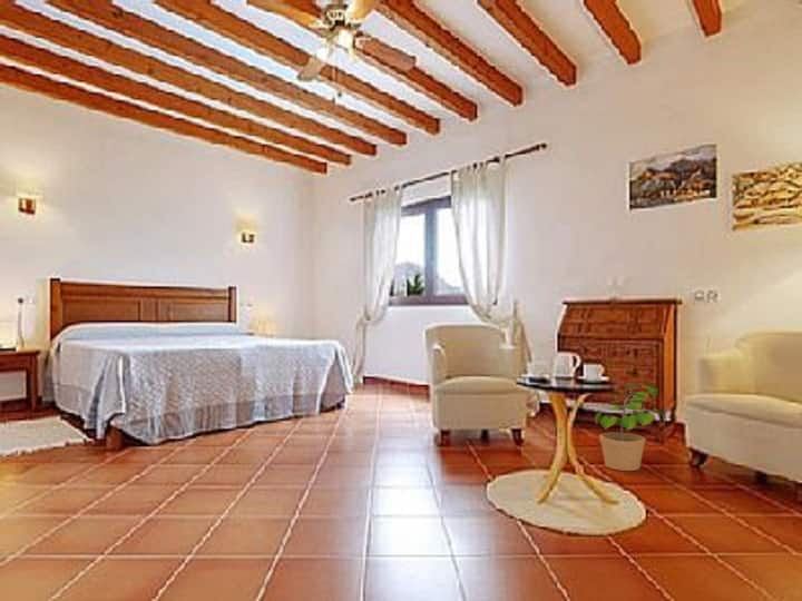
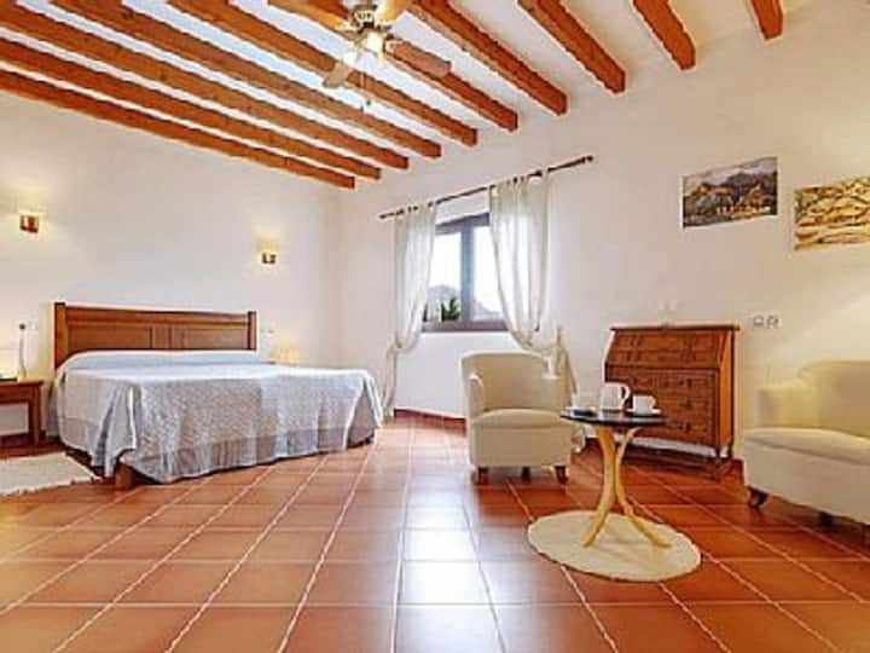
- potted plant [594,383,668,472]
